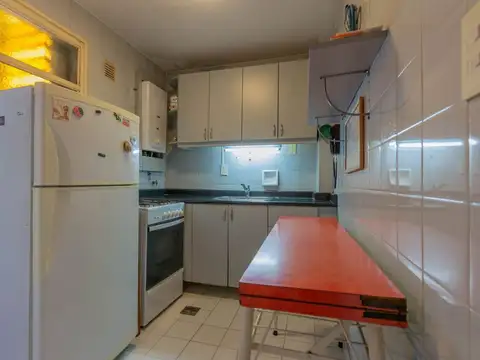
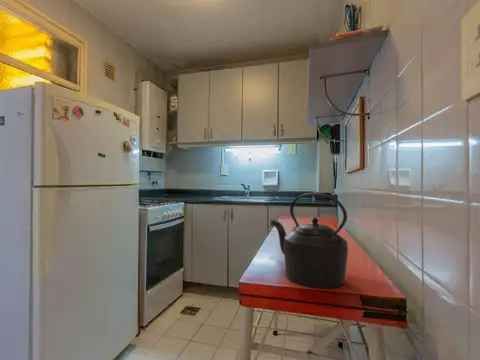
+ kettle [269,192,349,289]
